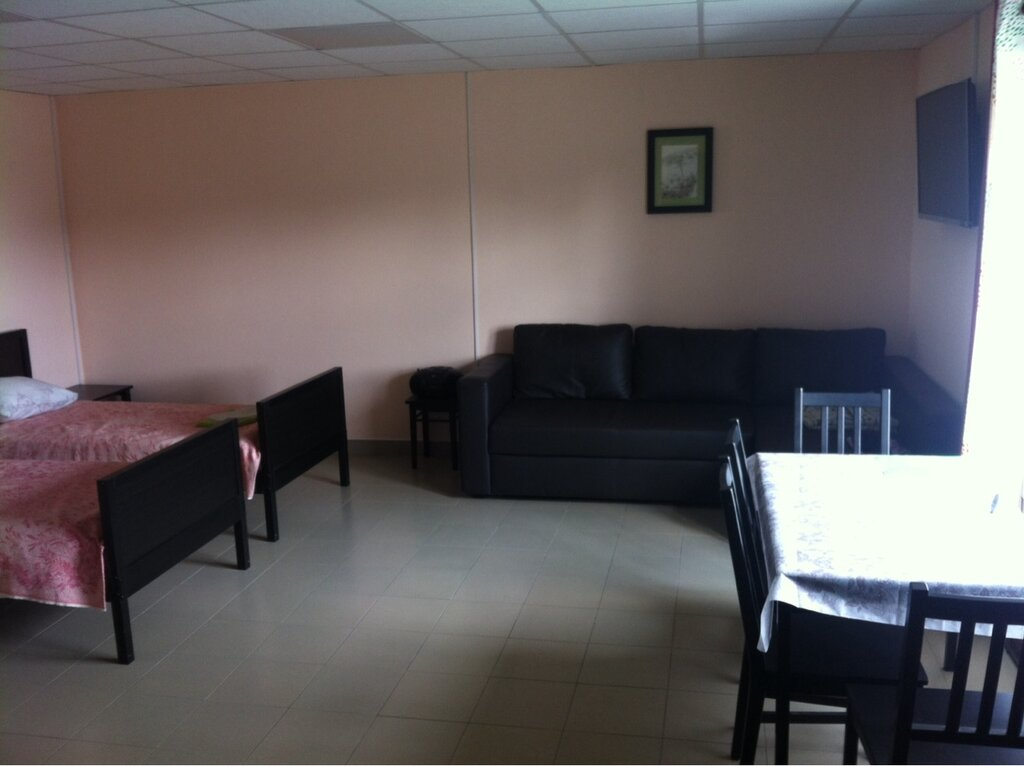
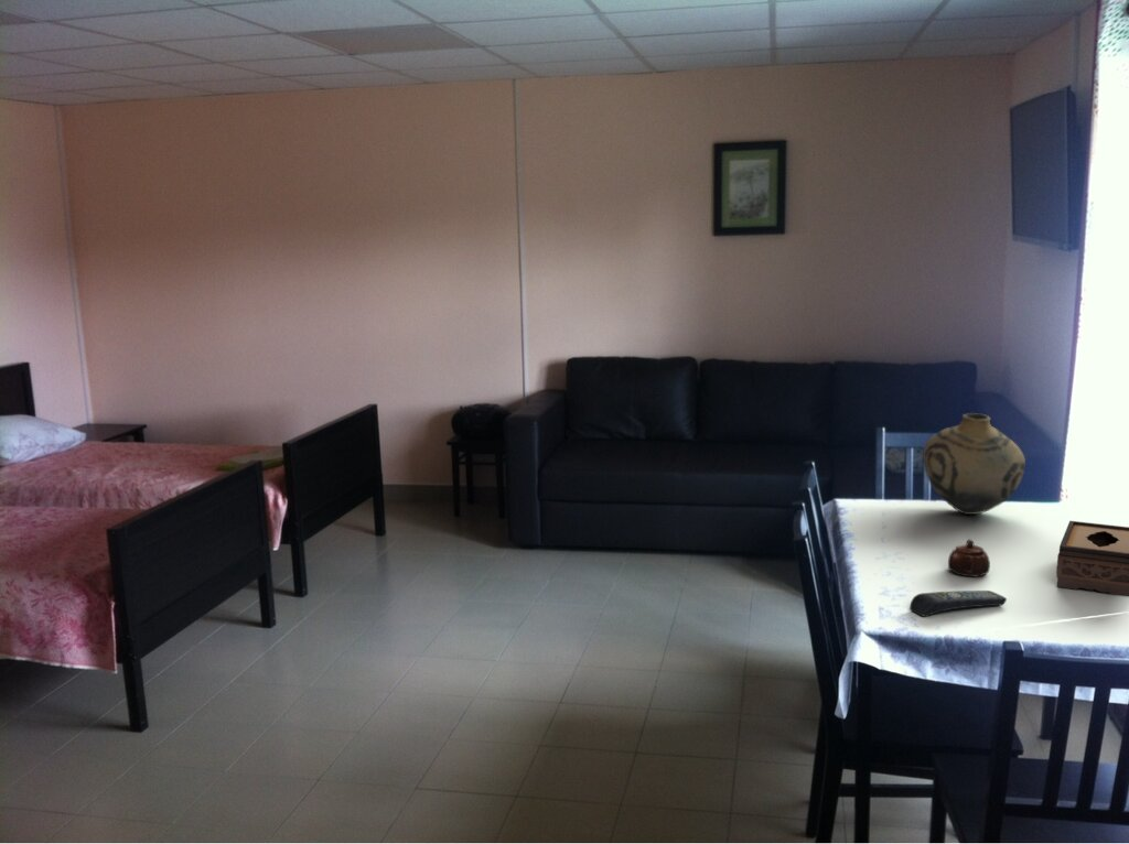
+ vase [922,412,1026,516]
+ teapot [947,538,991,578]
+ remote control [908,589,1008,618]
+ tissue box [1055,520,1129,597]
